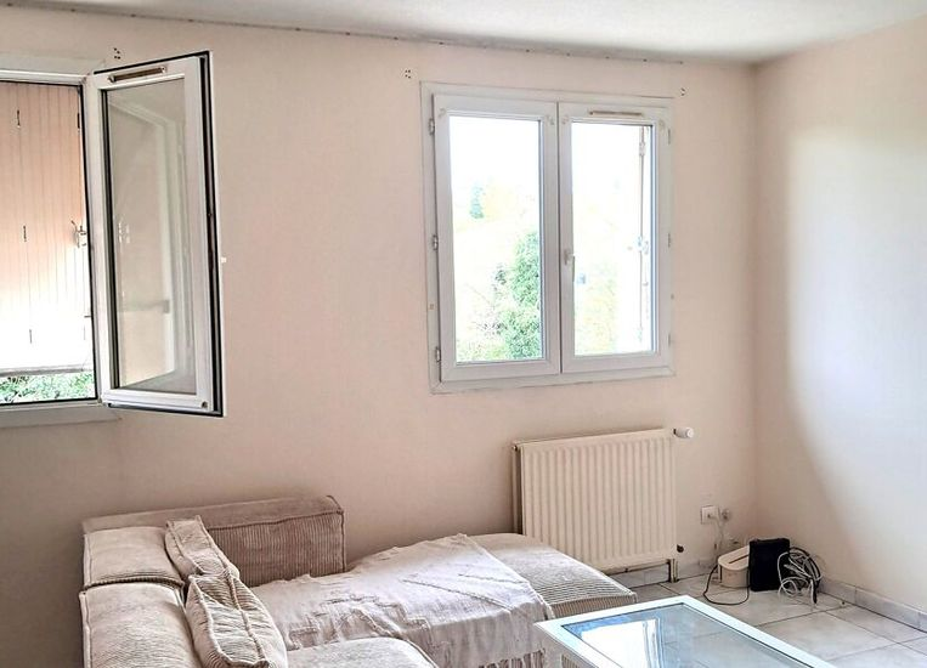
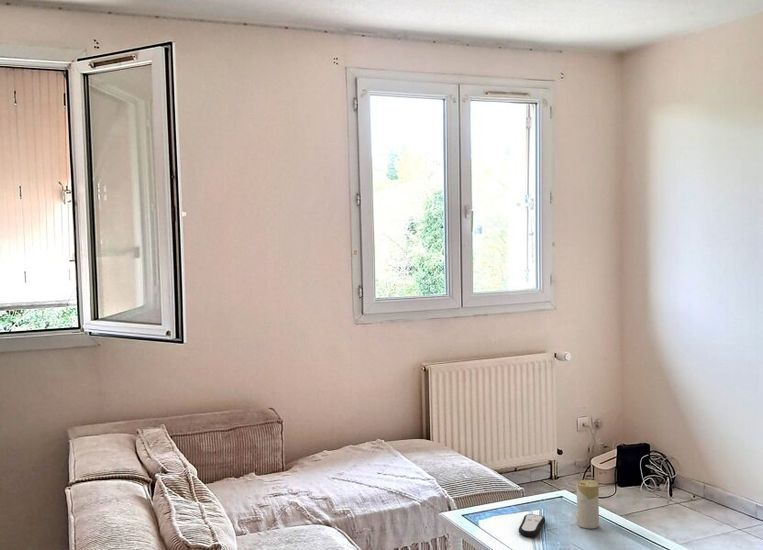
+ candle [575,479,600,529]
+ remote control [518,513,546,538]
